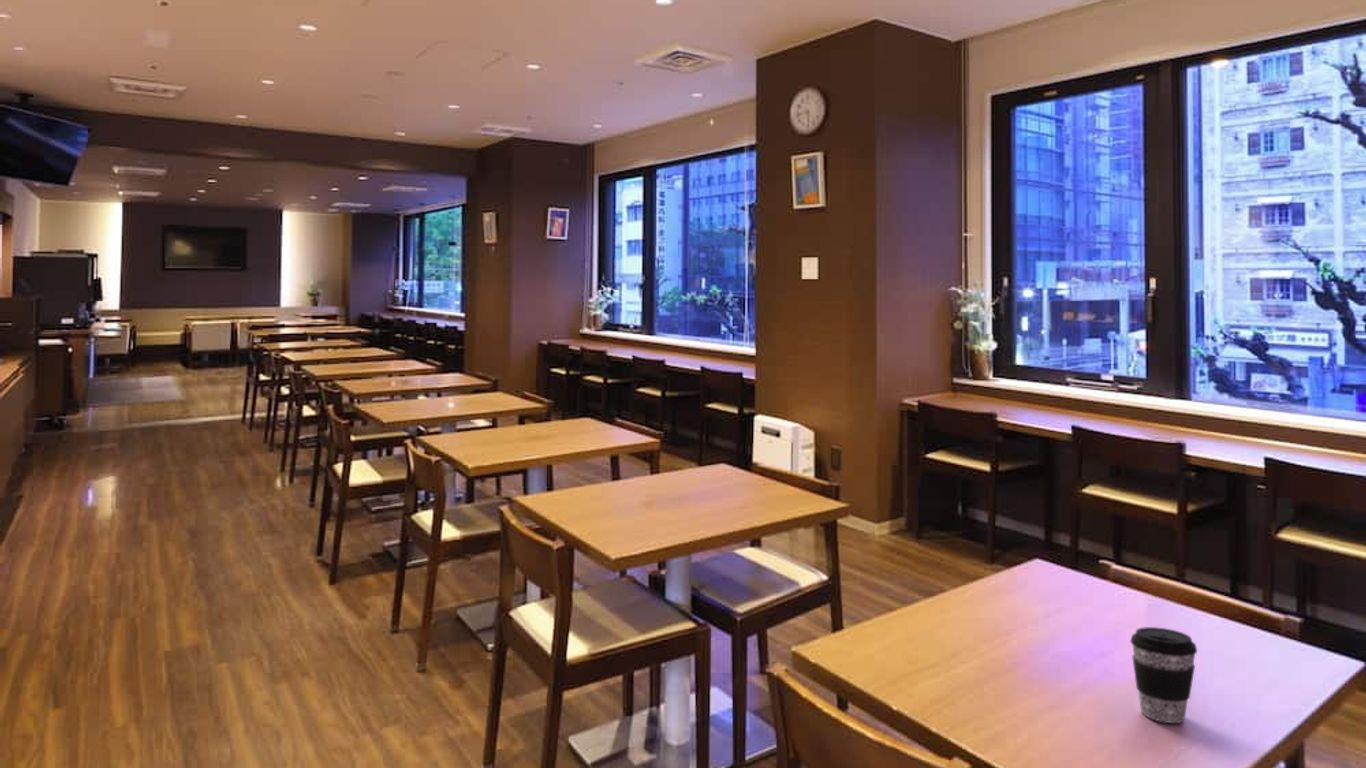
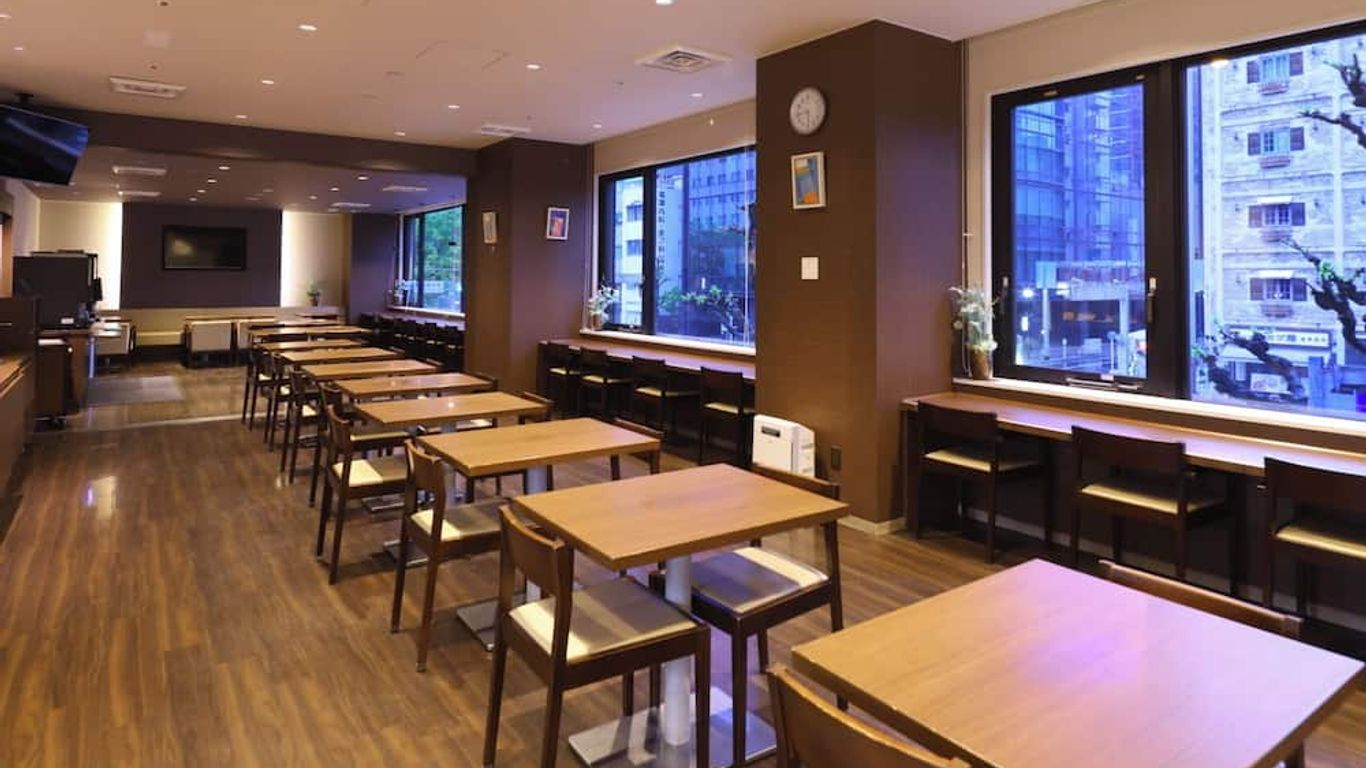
- coffee cup [1130,626,1198,724]
